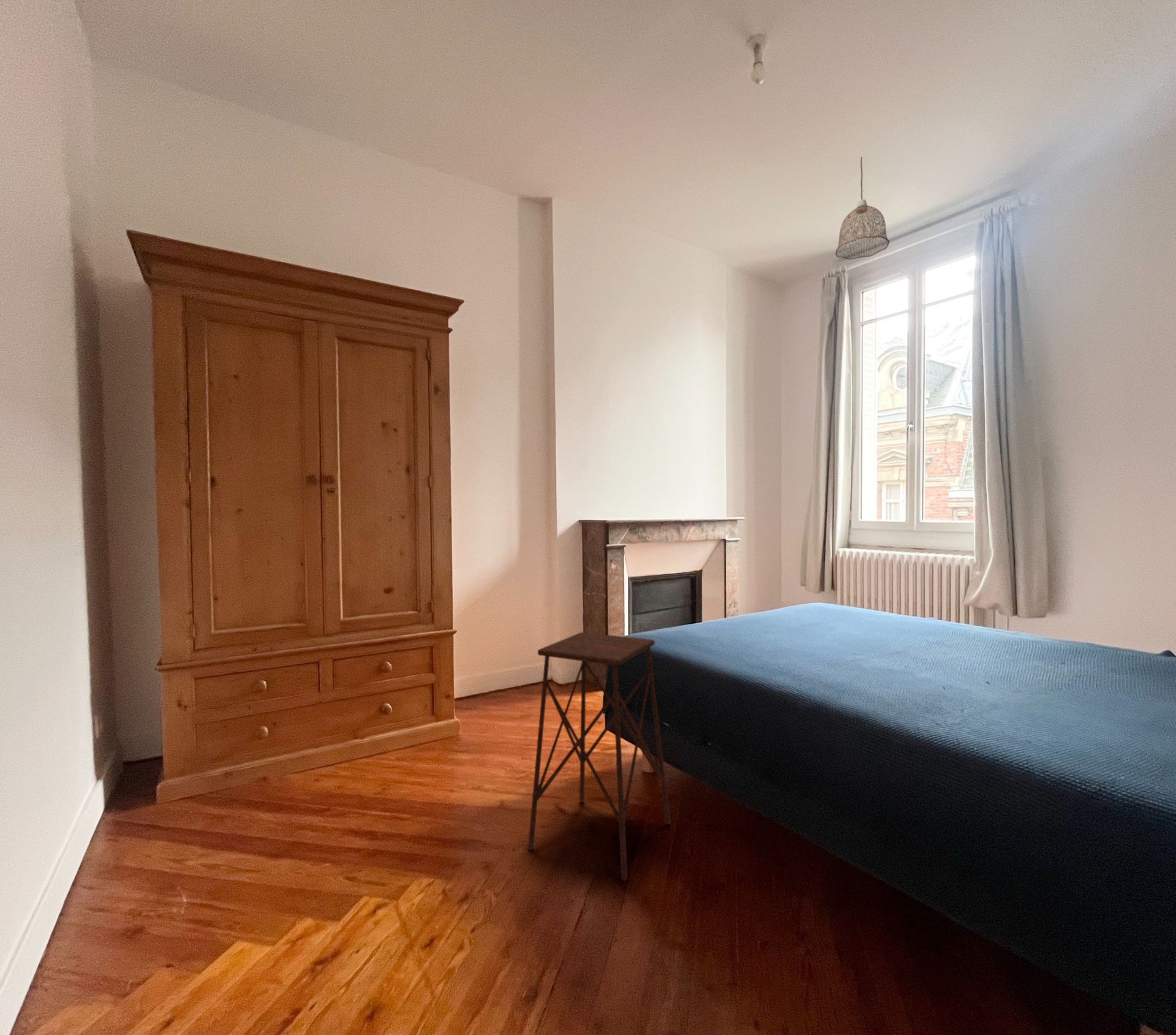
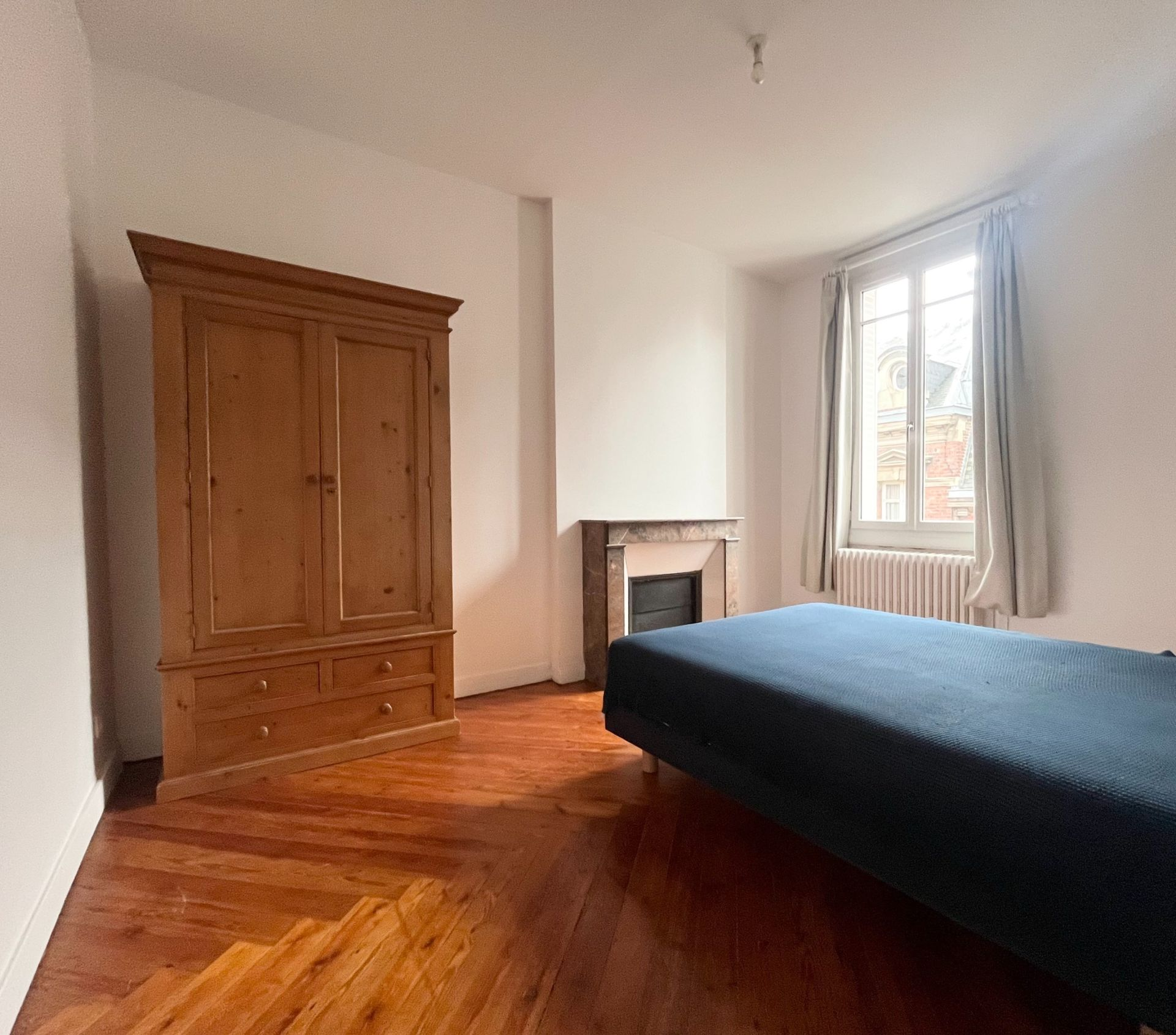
- side table [527,632,671,882]
- pendant lamp [835,156,890,260]
